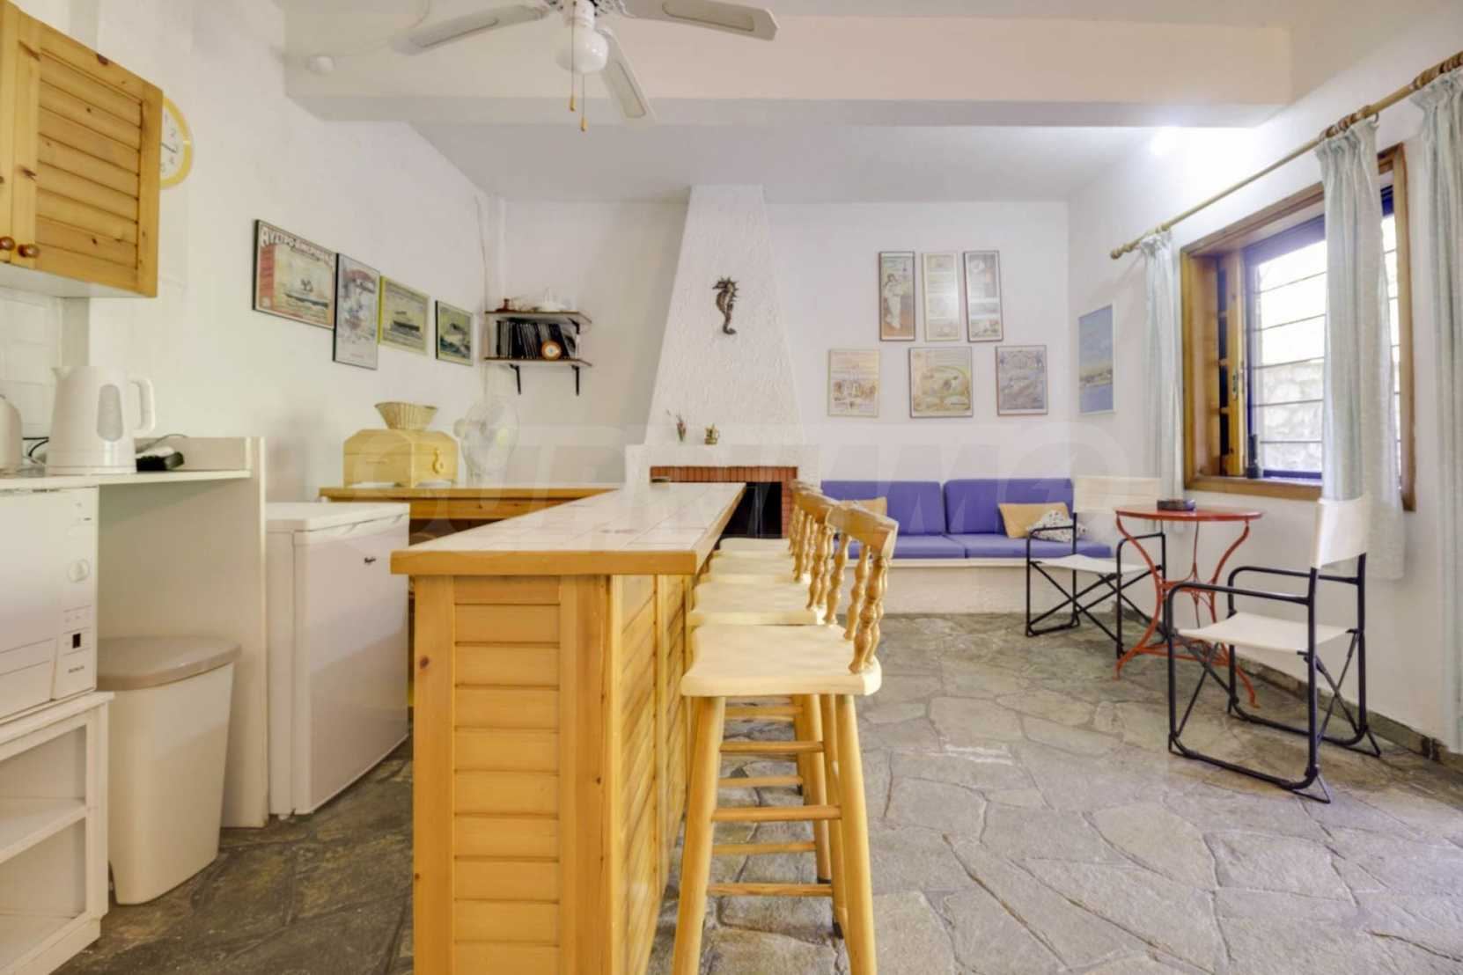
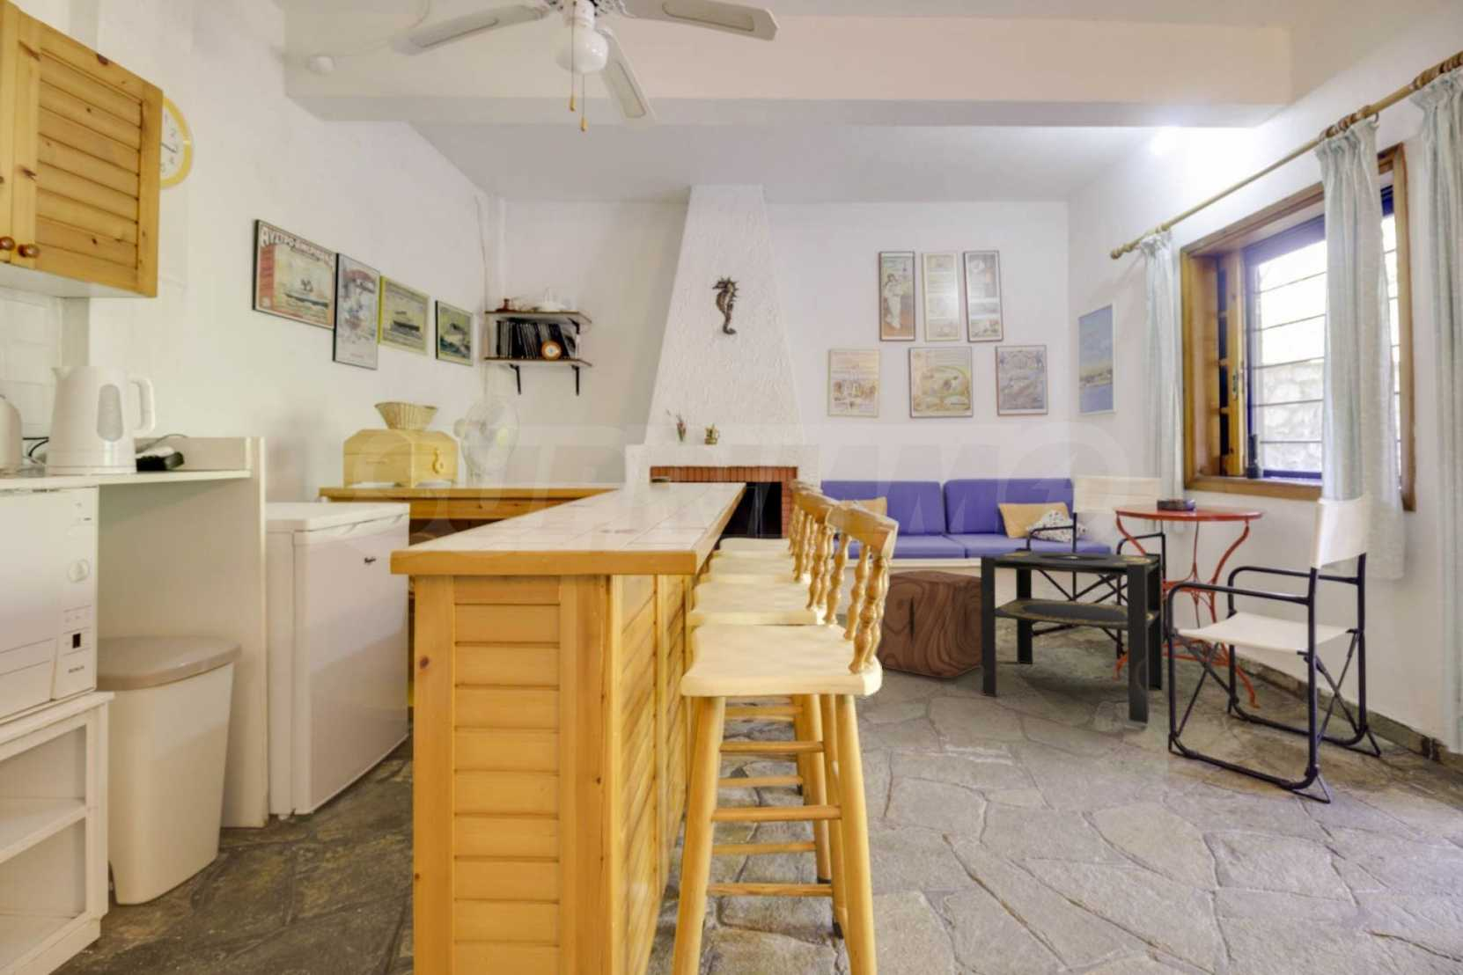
+ ottoman [875,569,982,679]
+ side table [980,546,1165,725]
